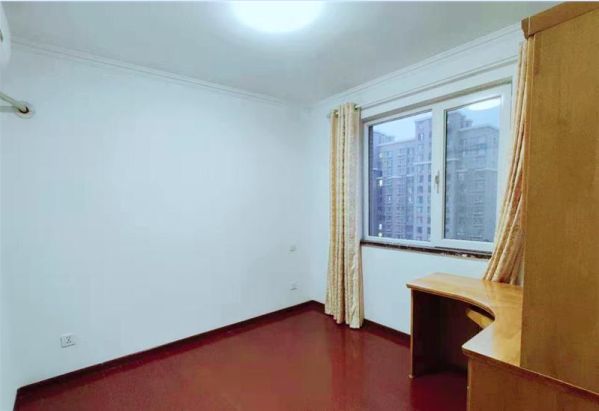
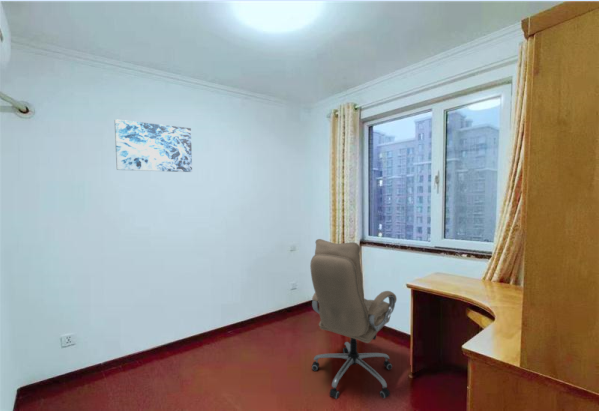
+ office chair [309,238,398,400]
+ wall art [114,118,193,173]
